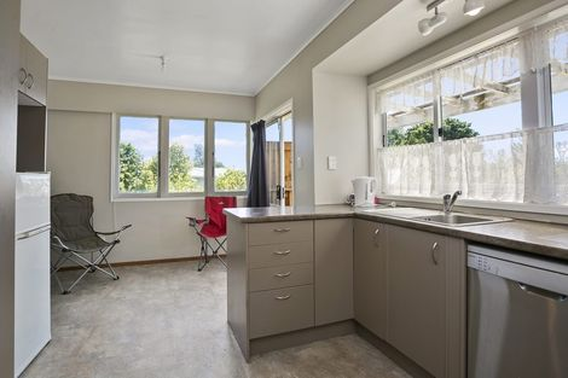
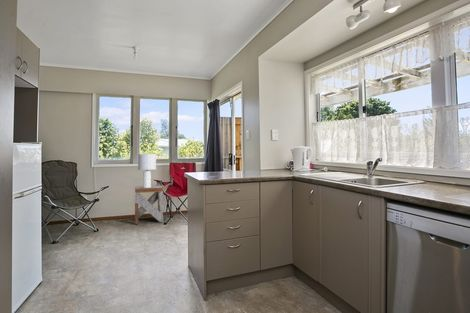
+ side table [134,184,164,225]
+ lamp [137,153,157,188]
